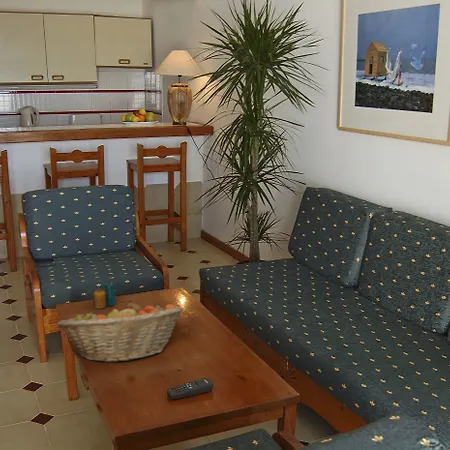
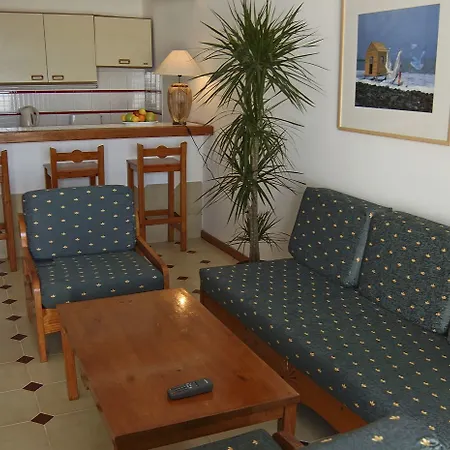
- candle [92,281,116,310]
- fruit basket [55,301,184,363]
